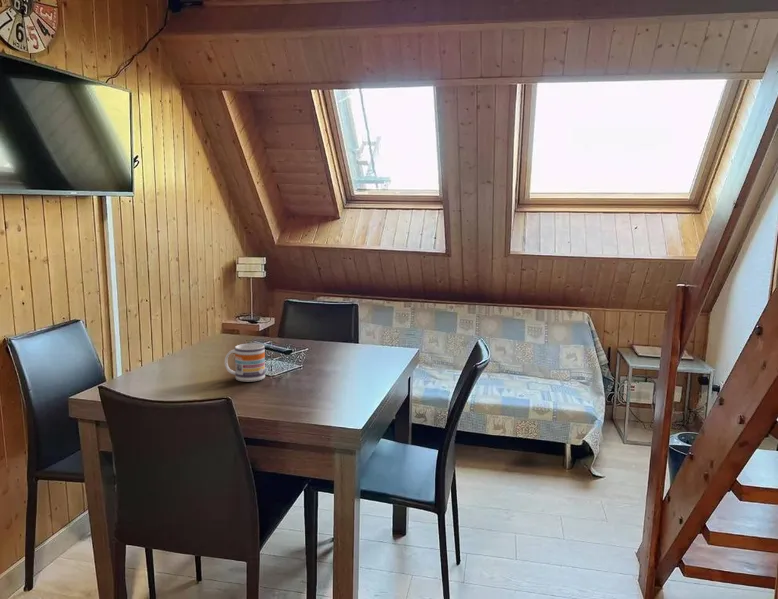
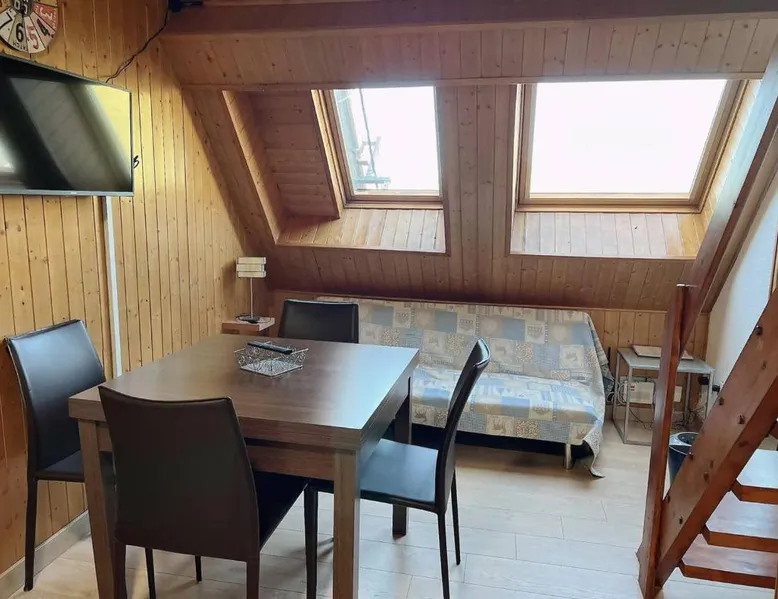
- mug [224,343,266,382]
